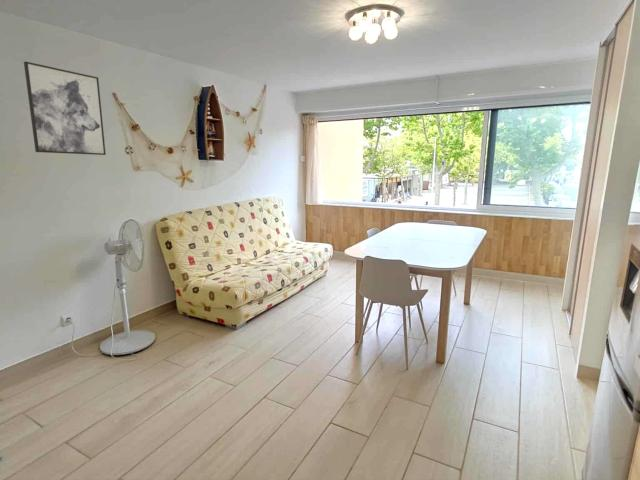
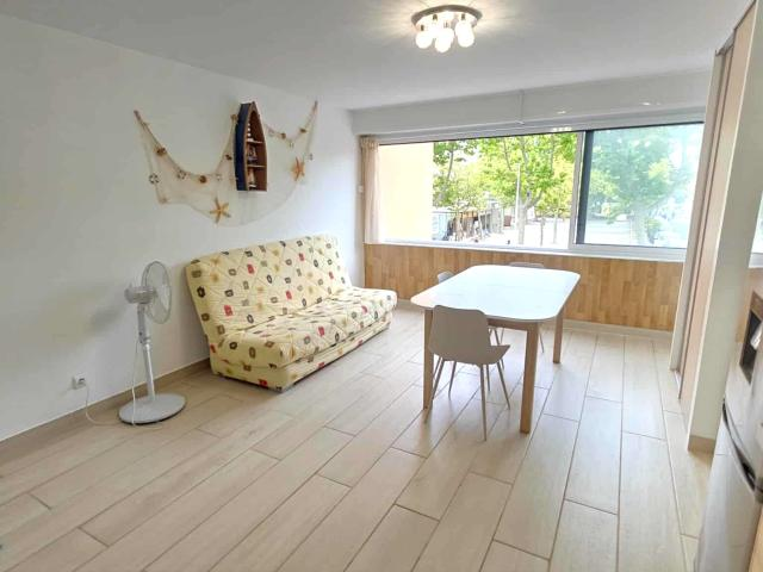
- wall art [23,61,107,156]
